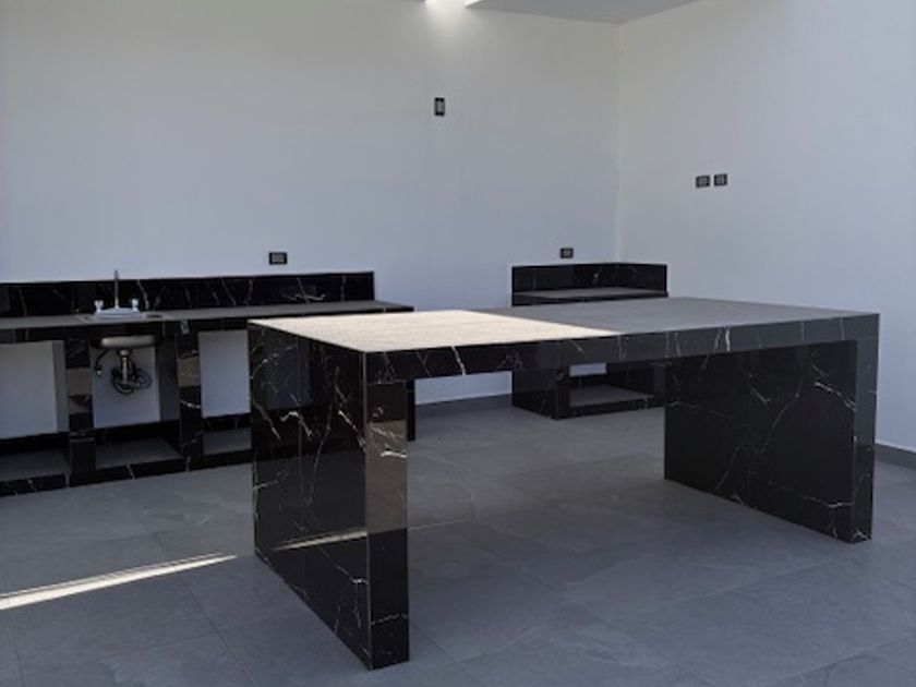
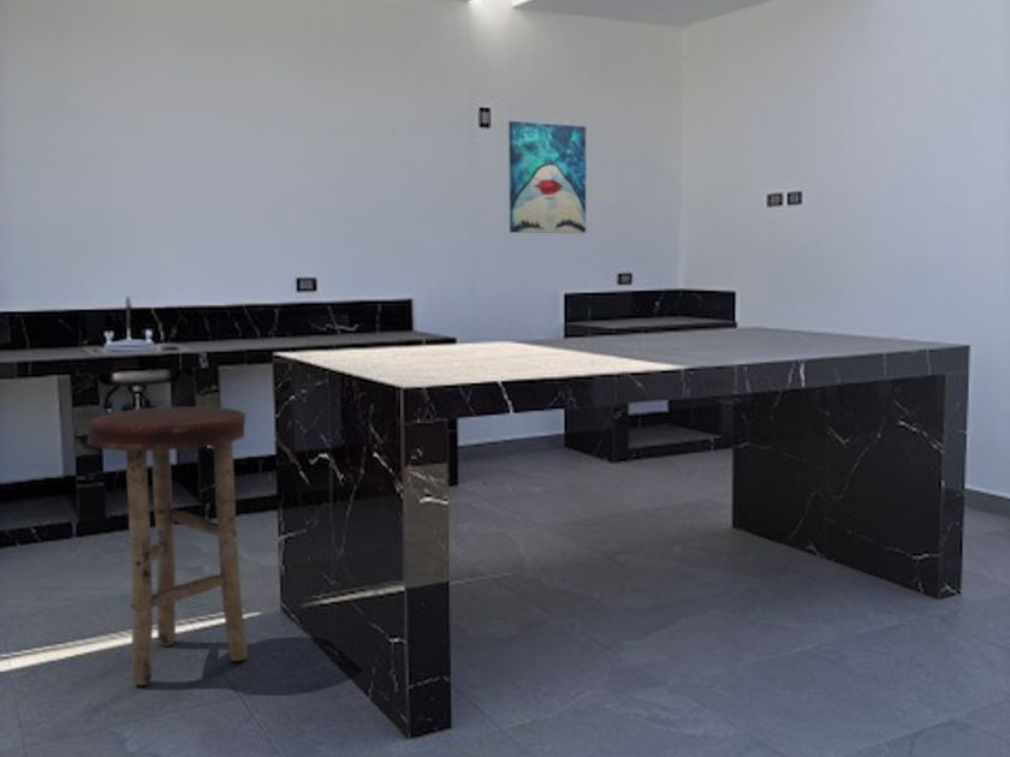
+ stool [85,406,249,686]
+ wall art [507,120,587,234]
